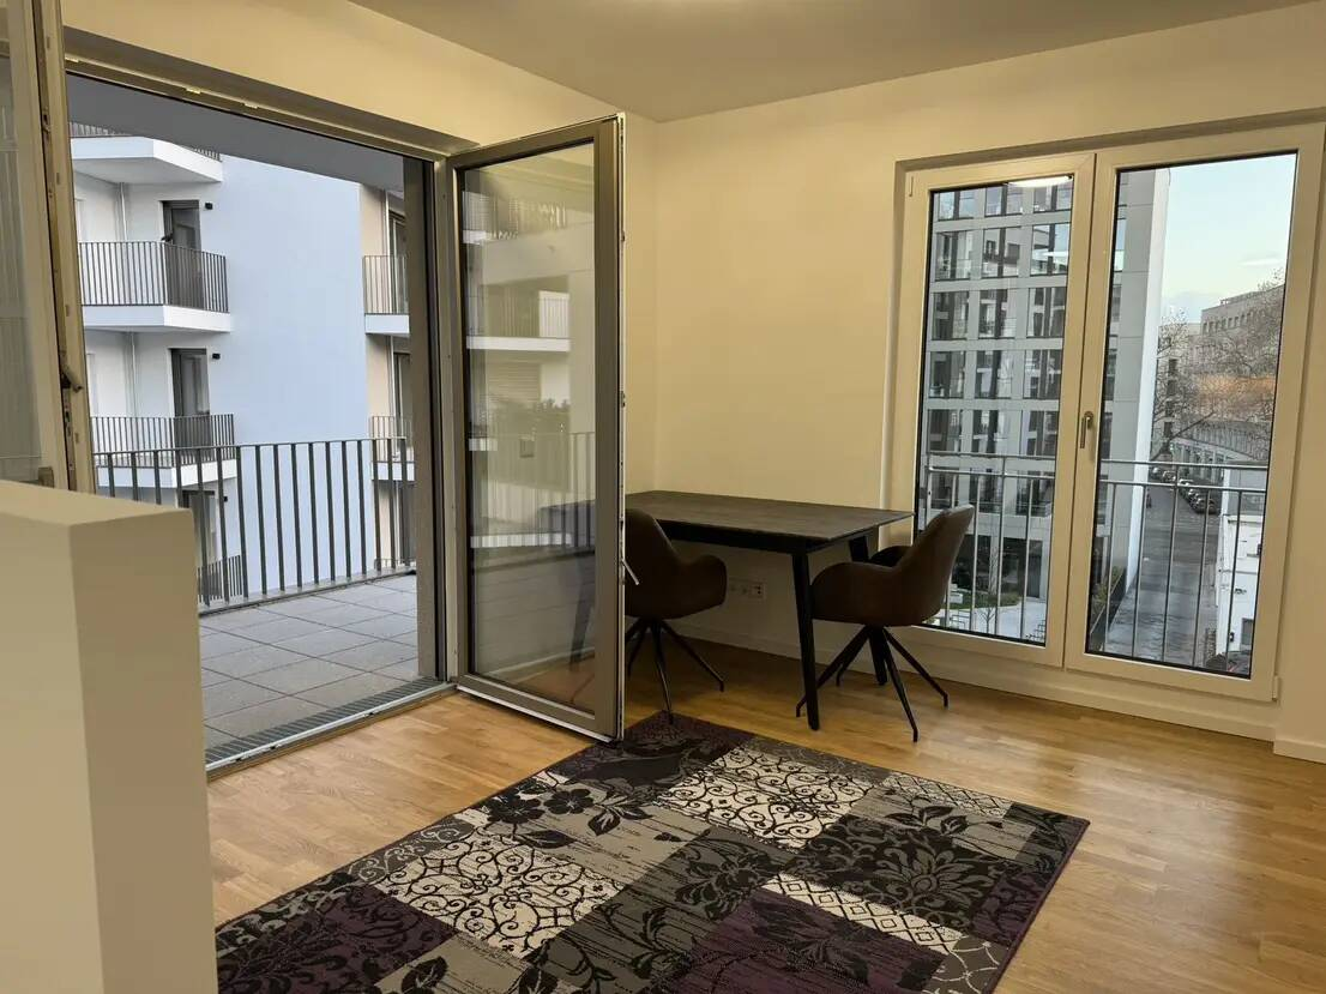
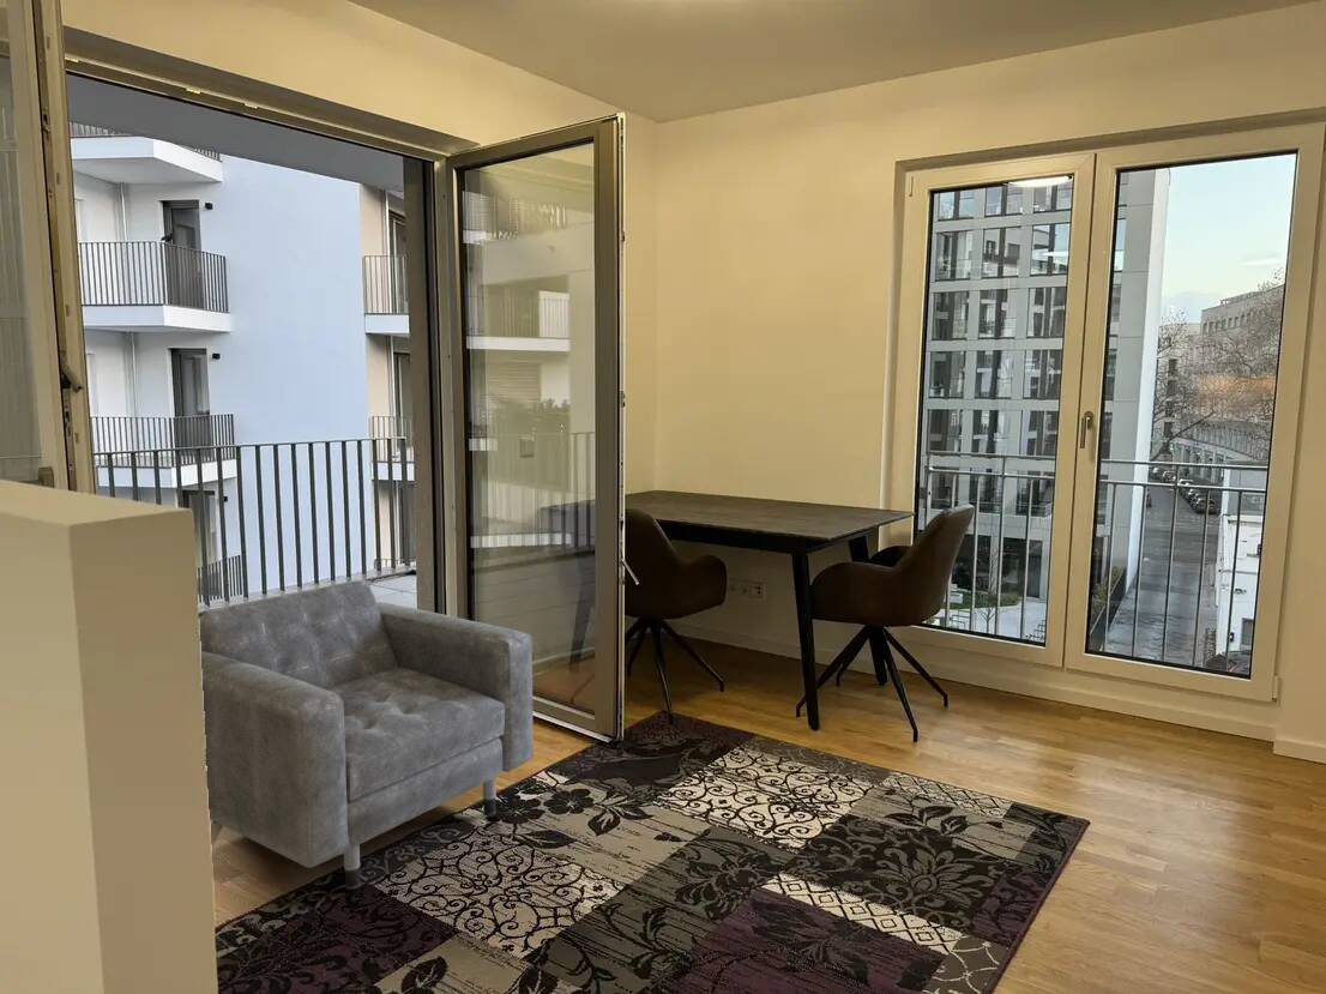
+ armchair [199,579,535,891]
